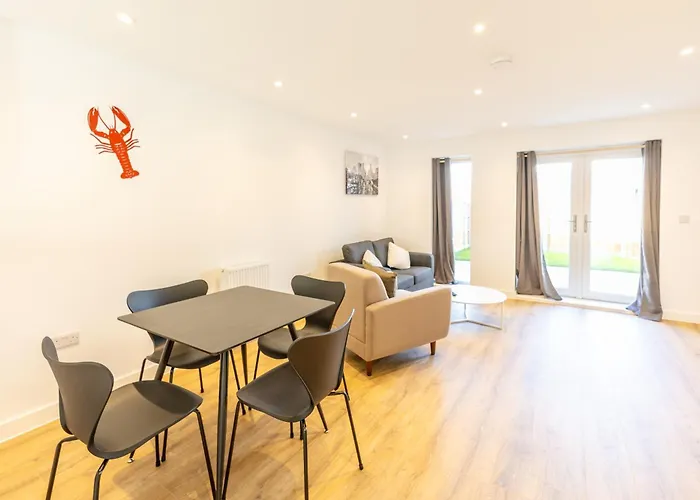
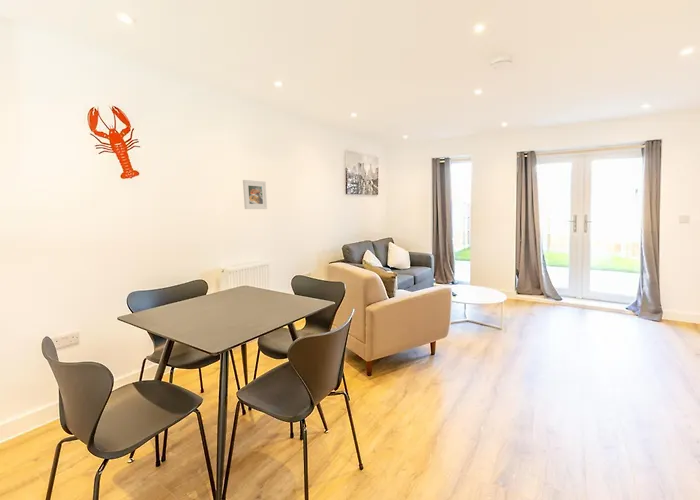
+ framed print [242,179,268,210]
